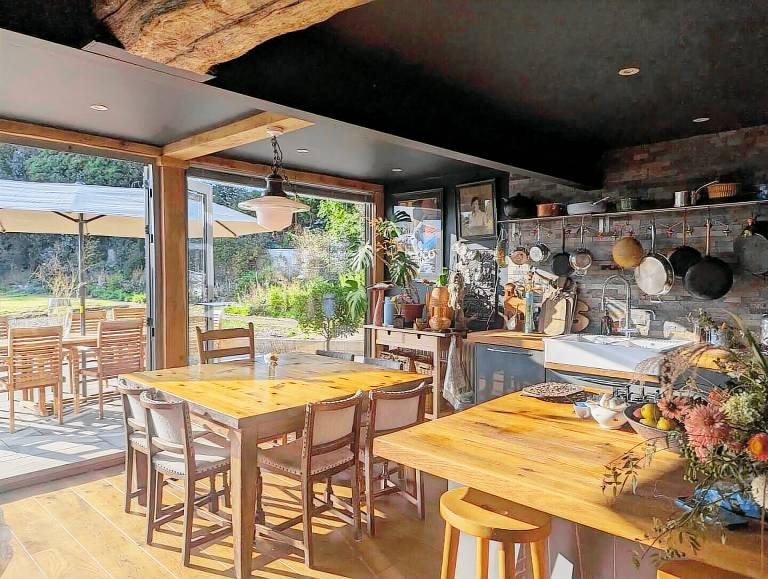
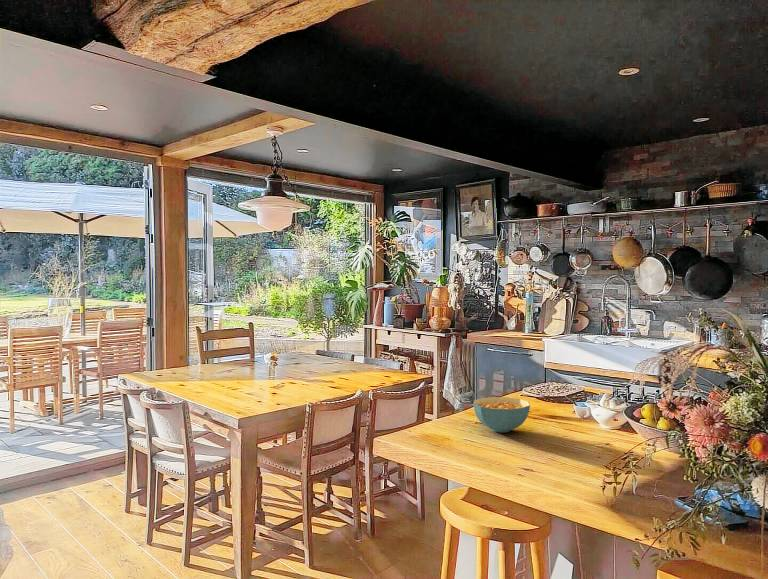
+ cereal bowl [472,396,531,433]
